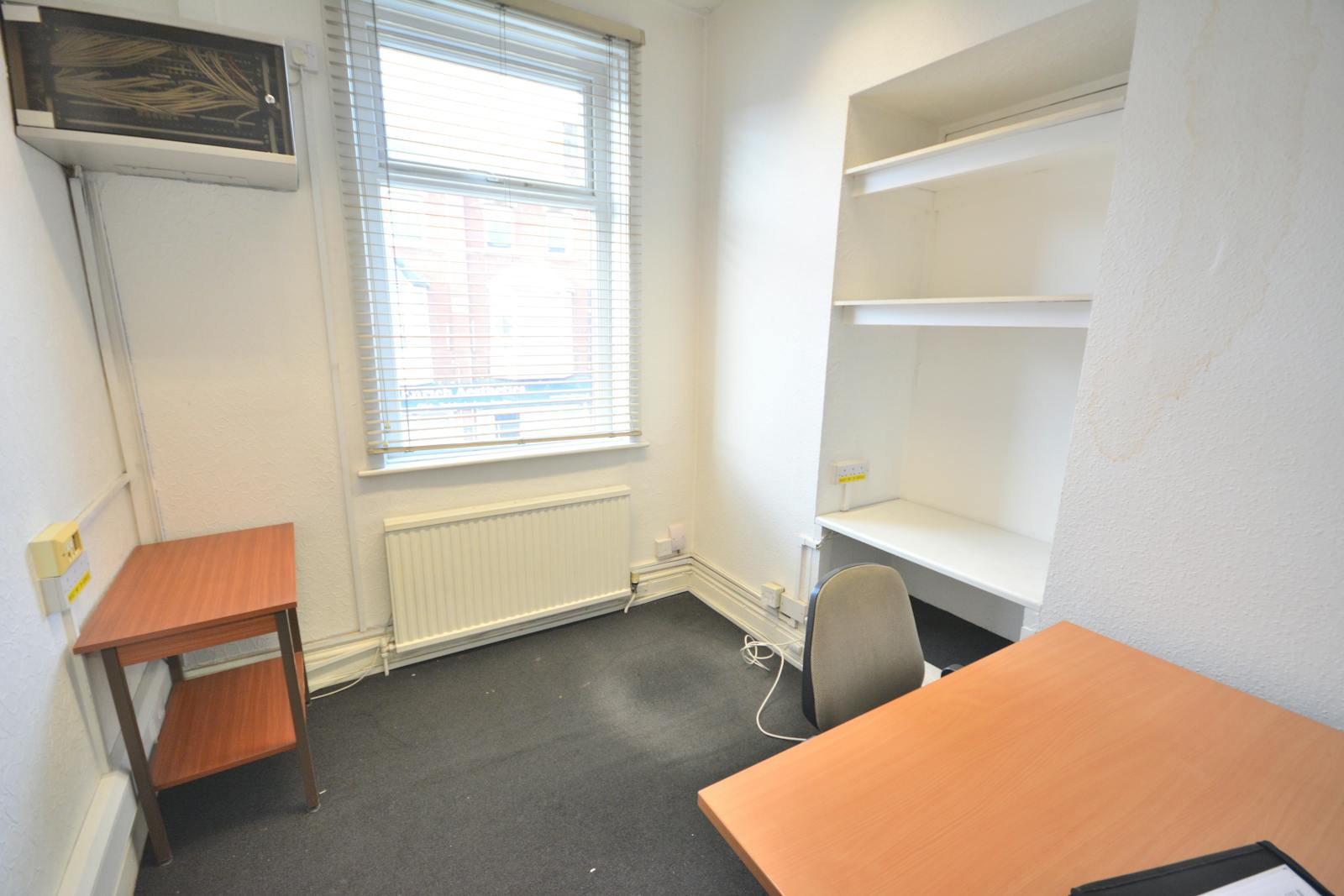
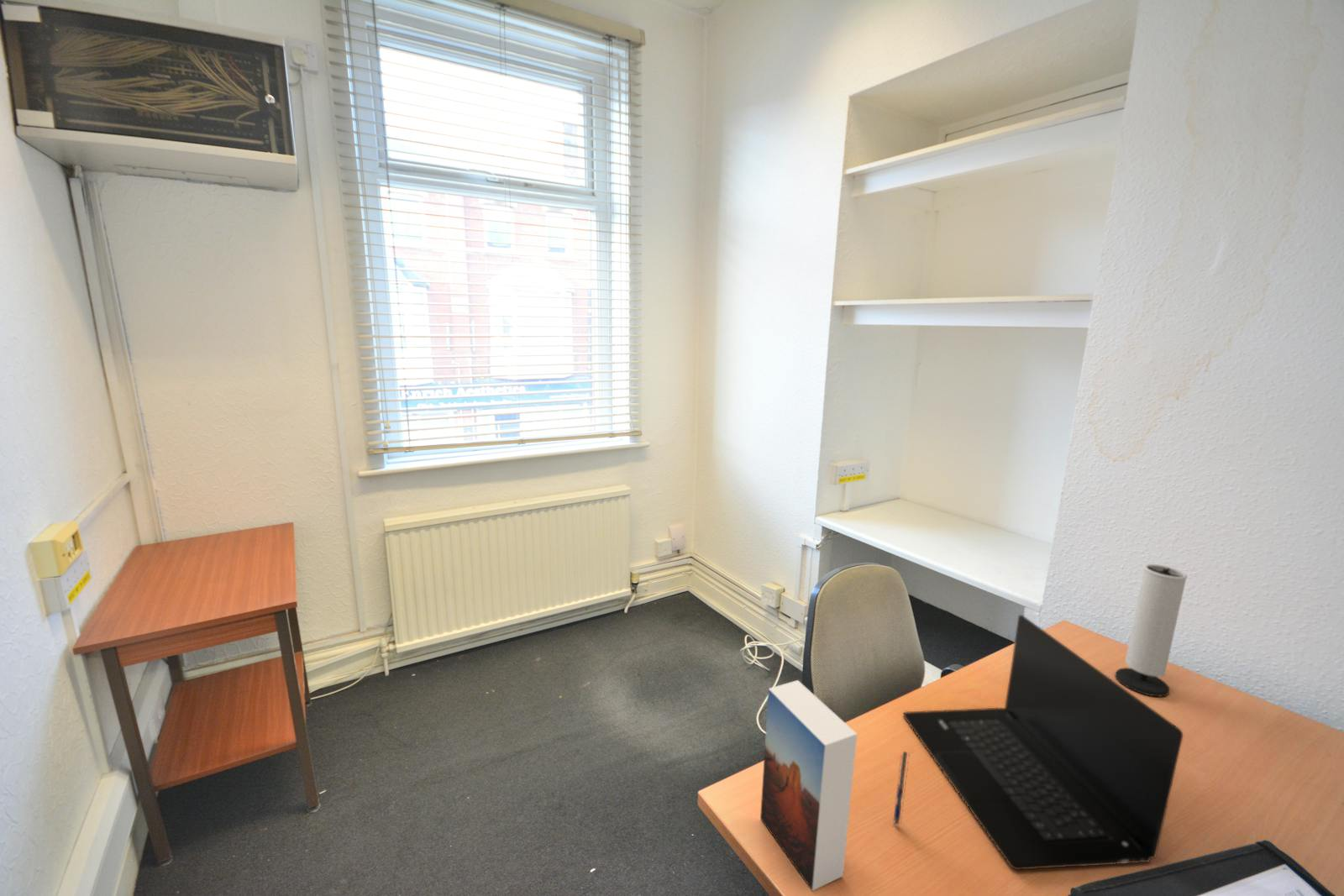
+ speaker [1115,563,1189,697]
+ pen [892,750,911,827]
+ book [759,679,858,892]
+ laptop [902,614,1184,871]
